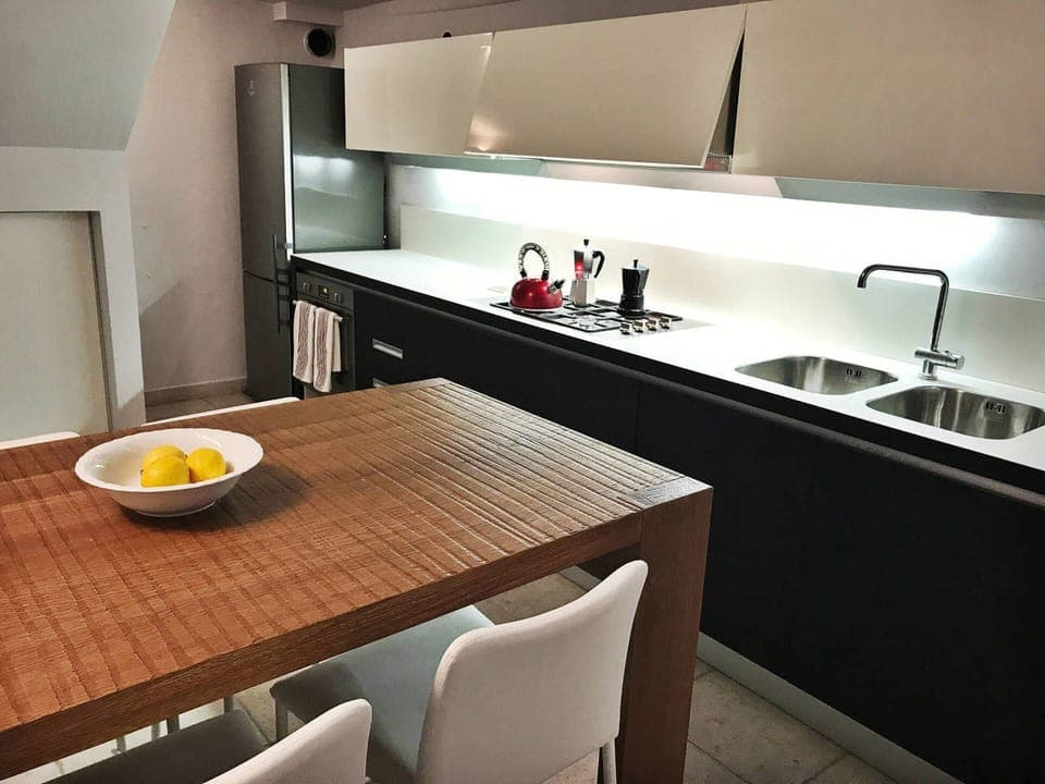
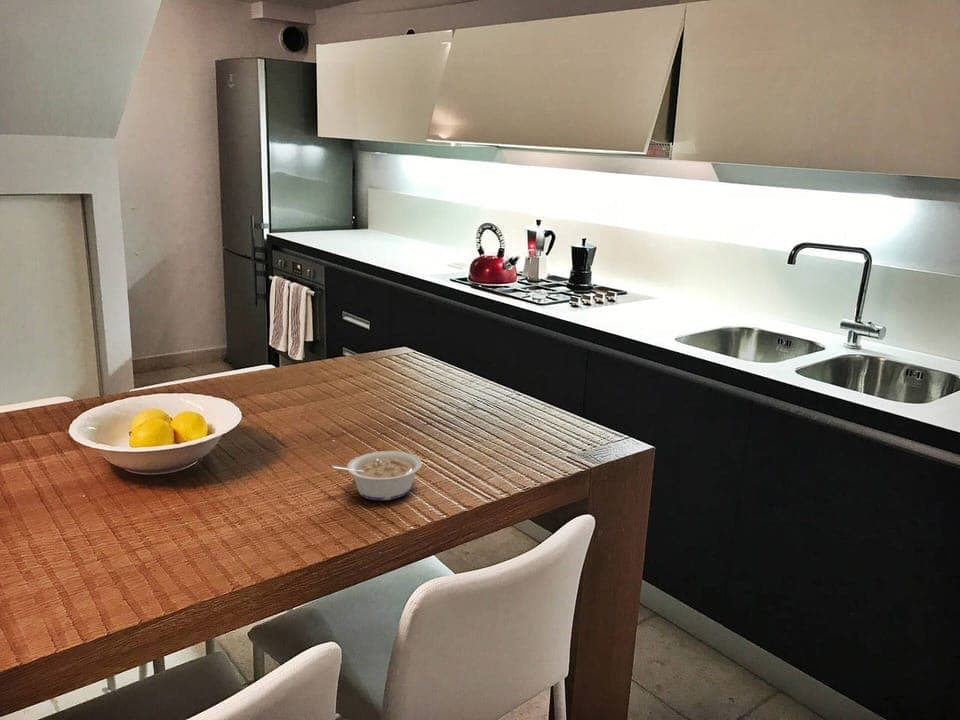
+ legume [330,450,423,501]
